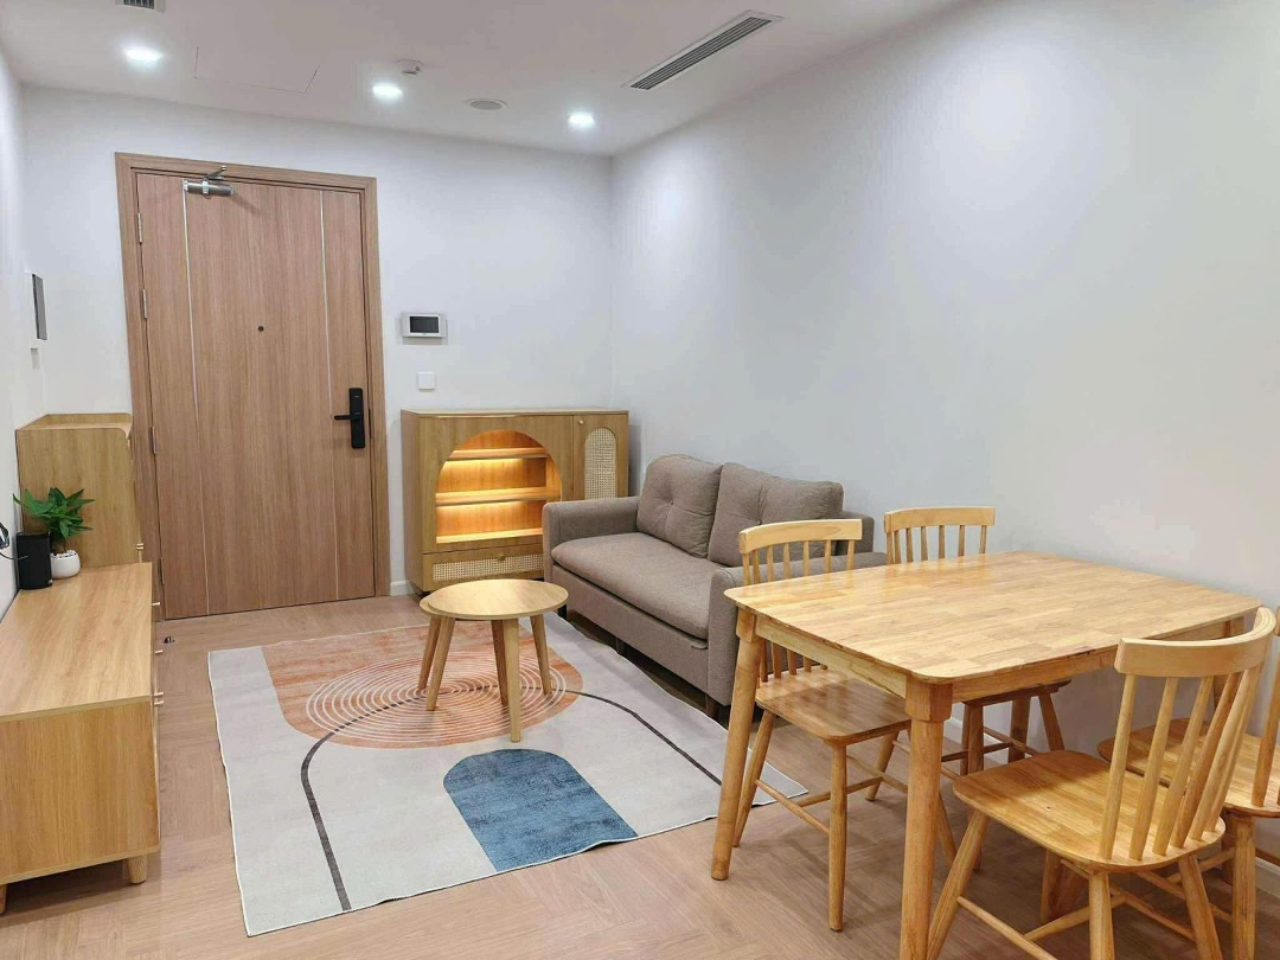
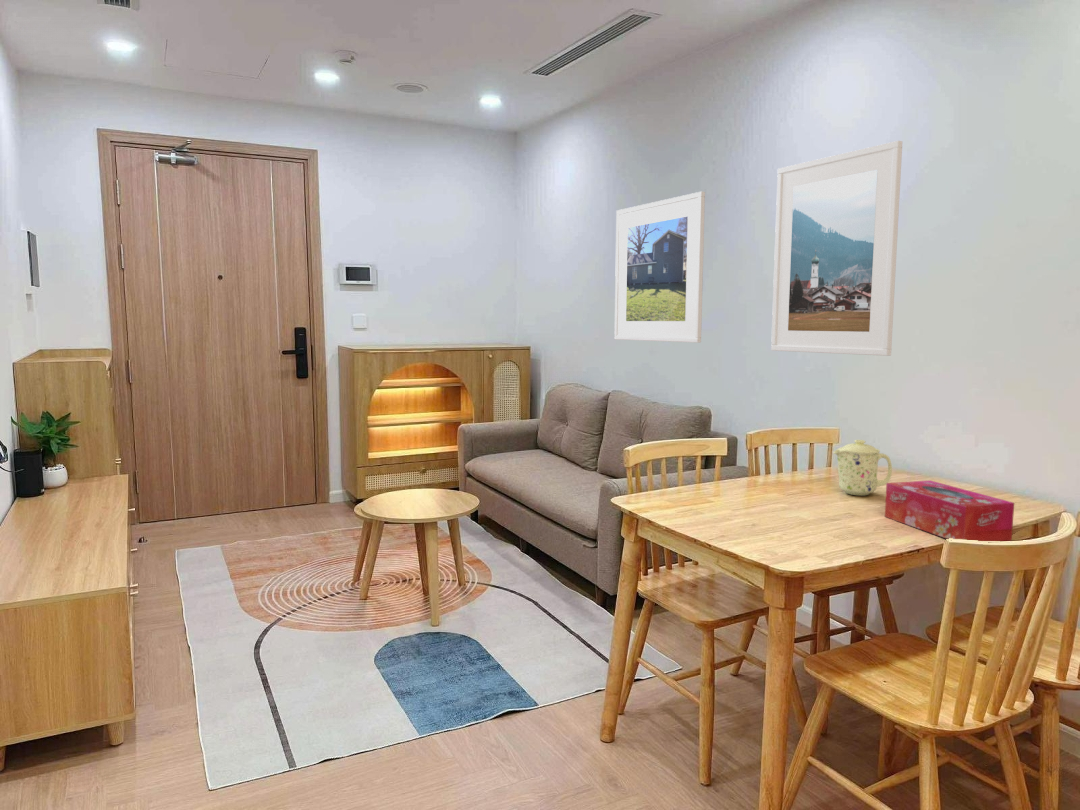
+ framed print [770,140,903,357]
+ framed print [614,191,706,344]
+ mug [832,439,893,496]
+ tissue box [884,479,1015,542]
